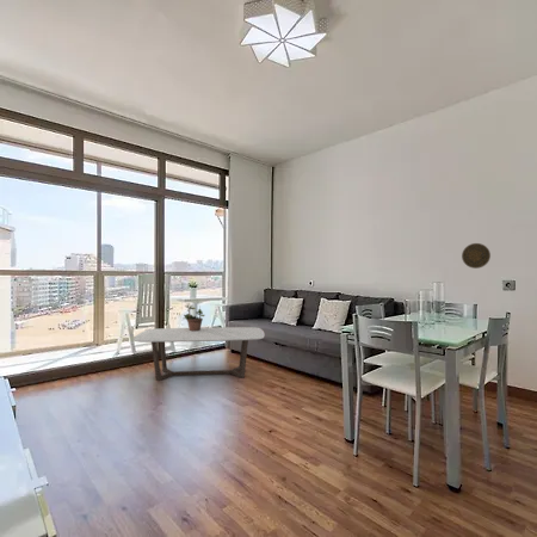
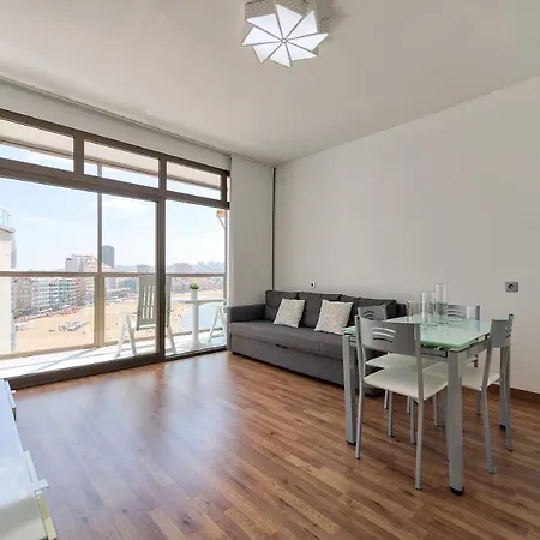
- potted plant [183,302,205,331]
- decorative plate [461,242,492,270]
- coffee table [132,326,266,382]
